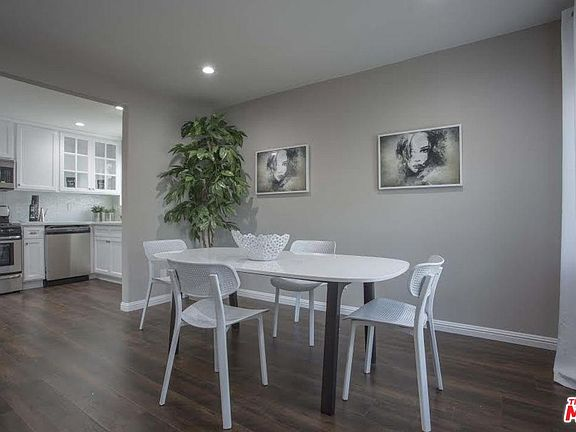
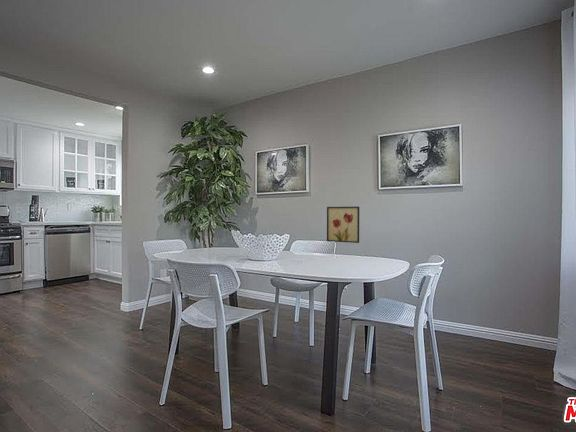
+ wall art [326,206,360,244]
